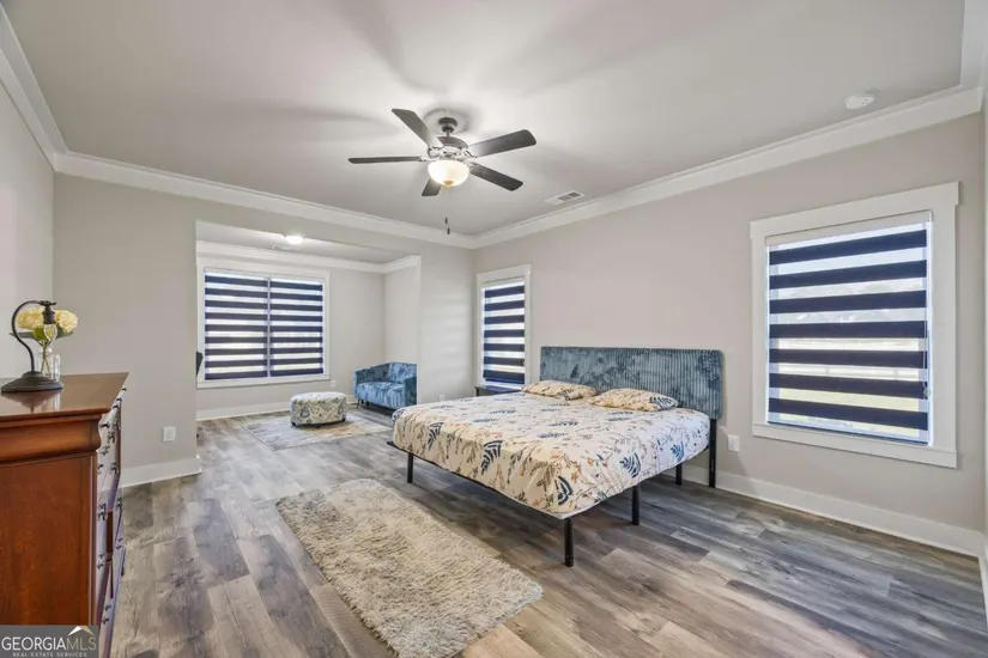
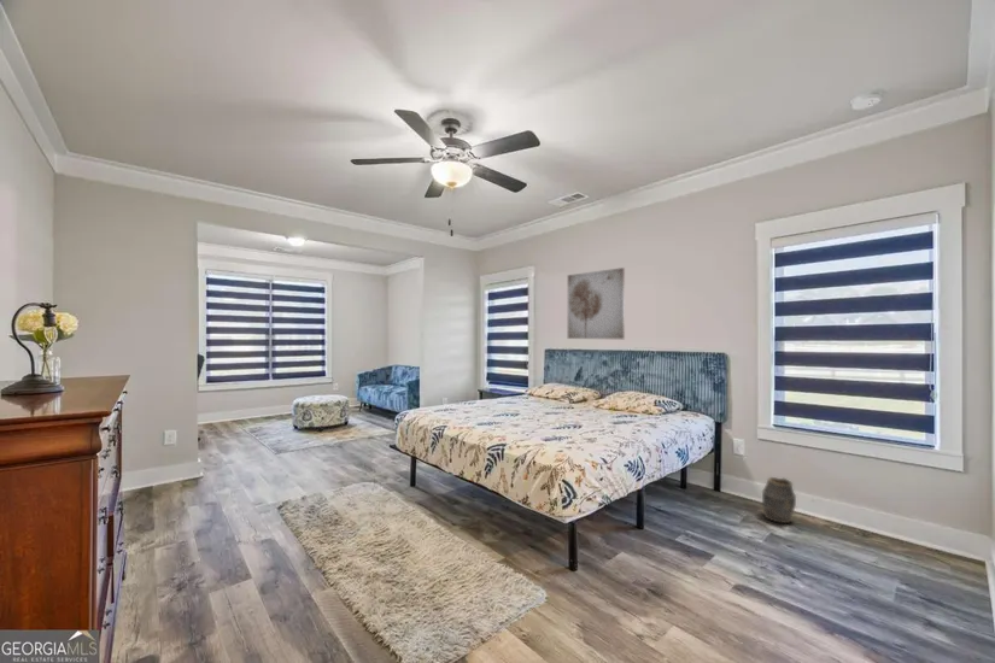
+ wall art [567,266,626,340]
+ vase [761,476,797,524]
